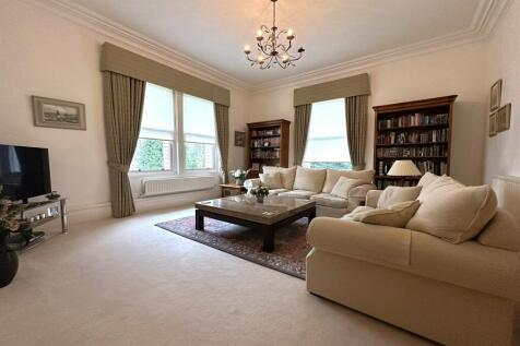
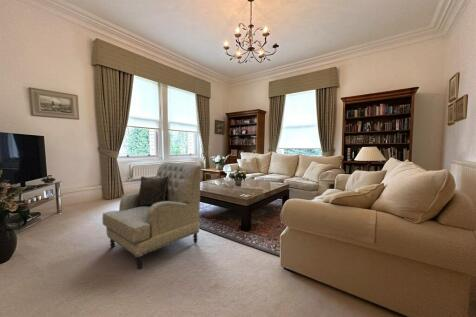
+ armchair [101,161,202,270]
